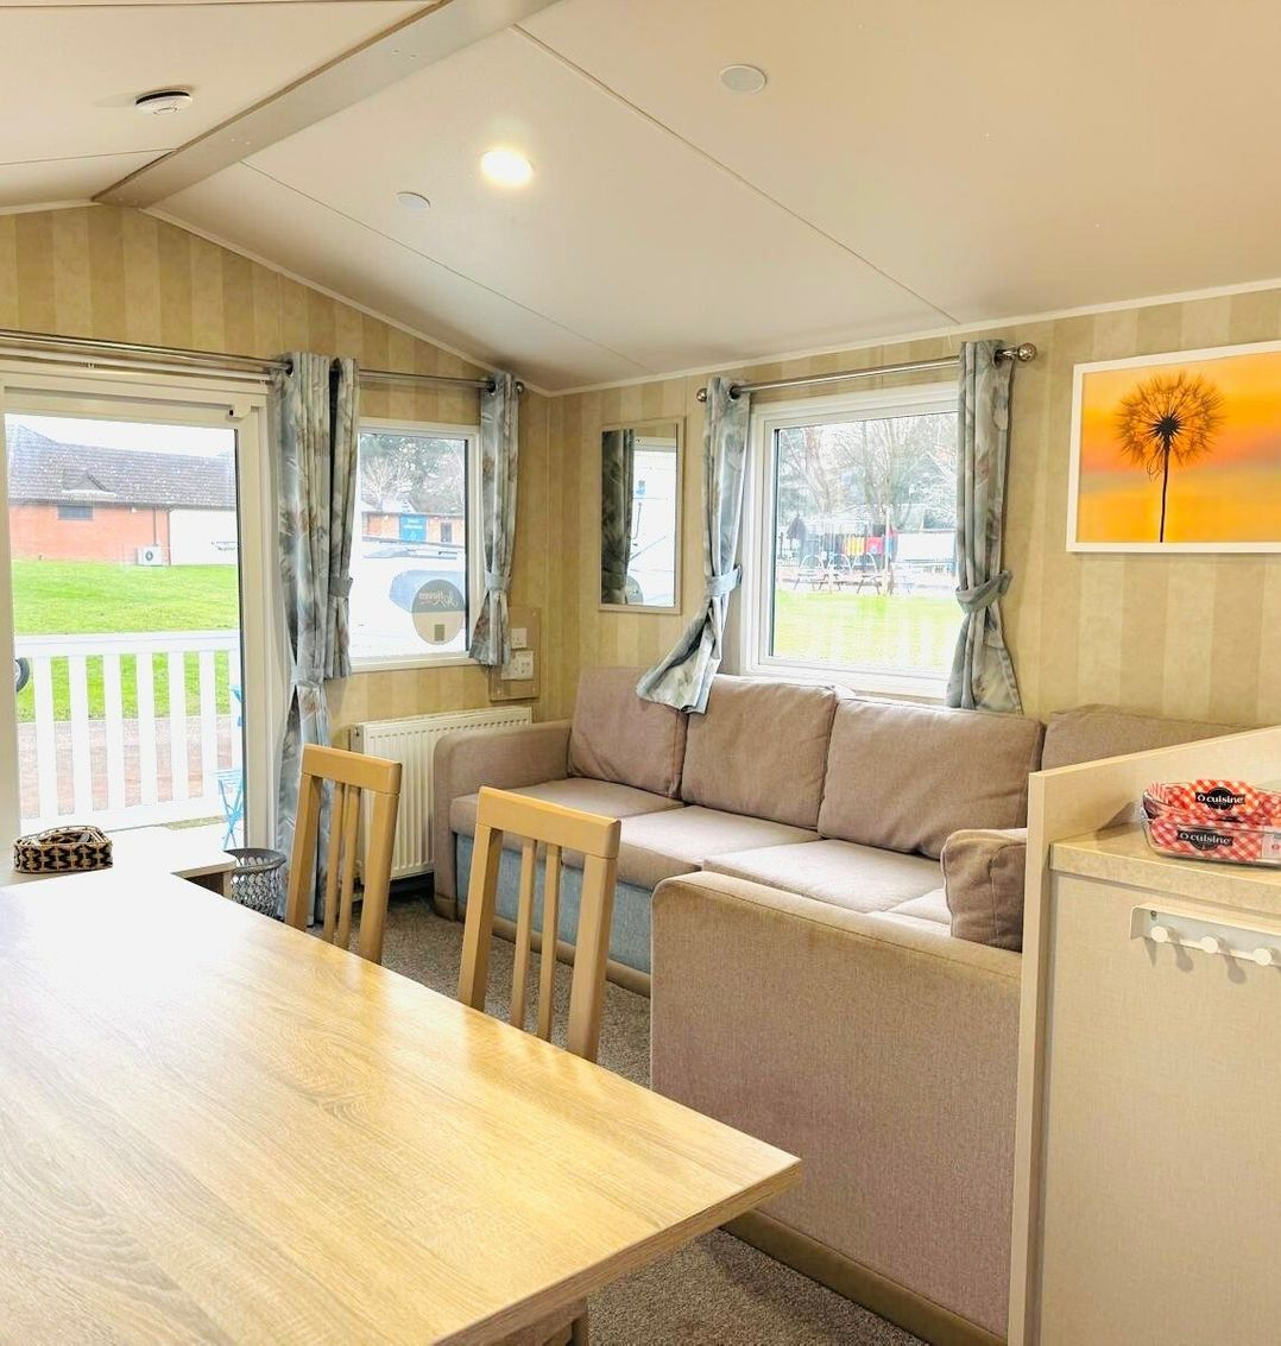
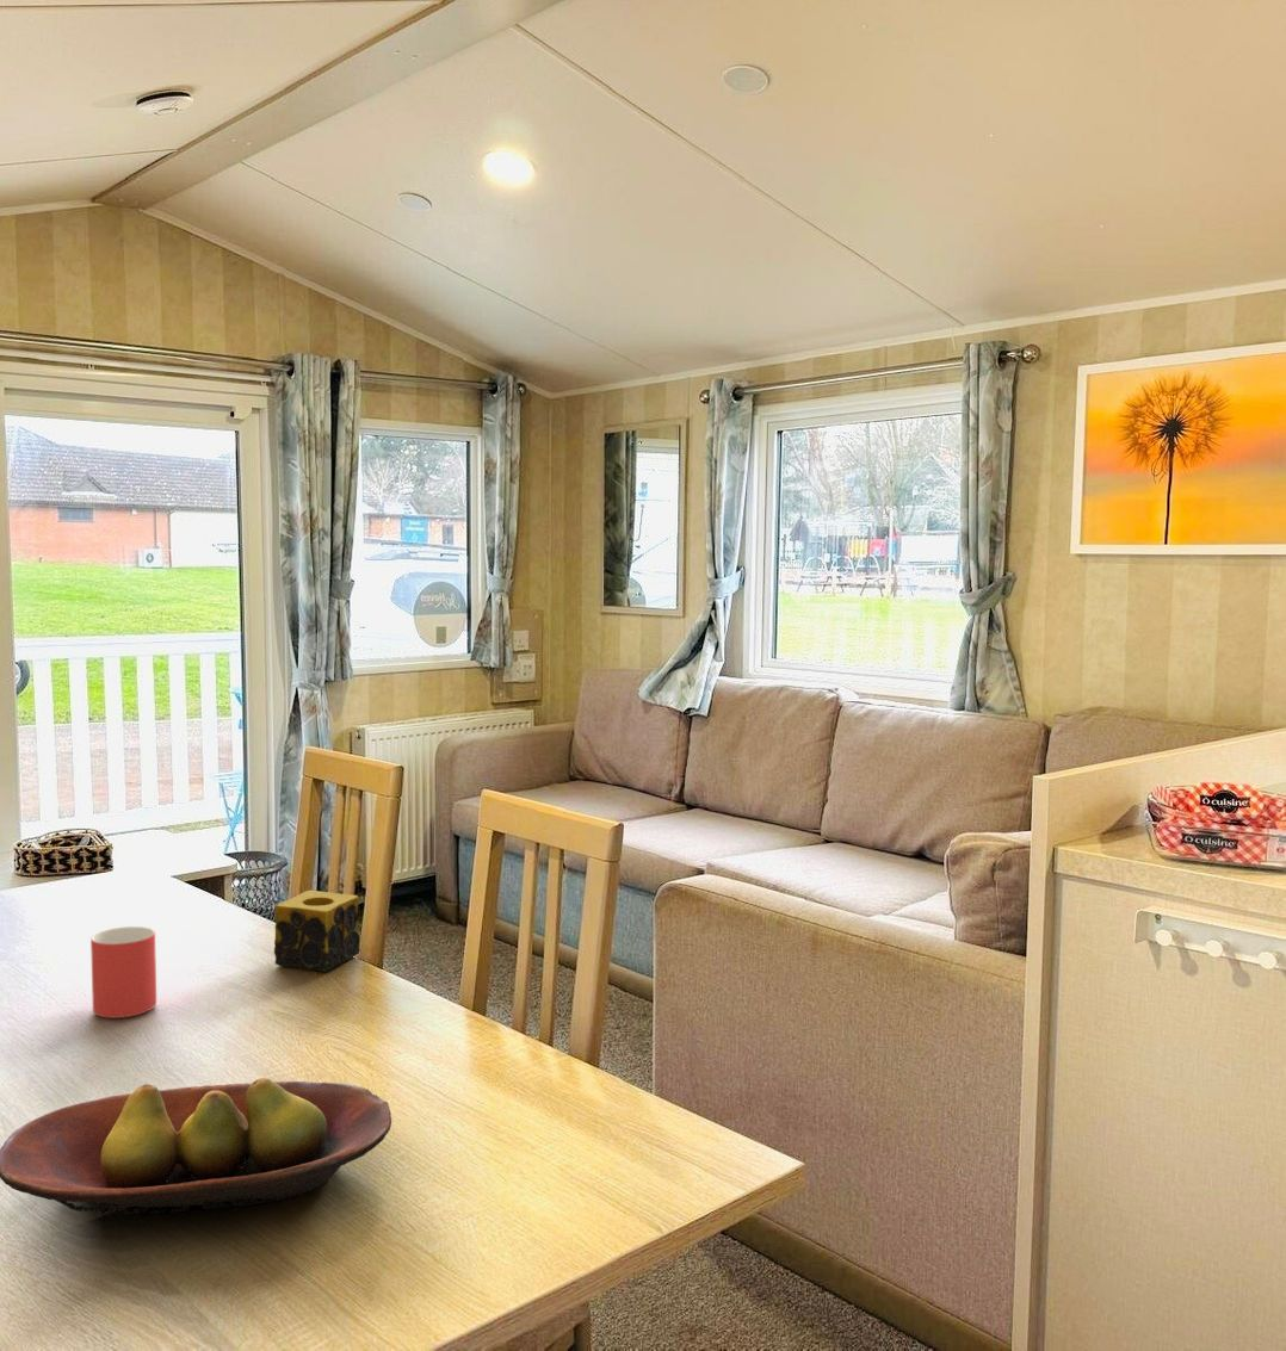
+ candle [273,889,362,972]
+ mug [89,925,158,1019]
+ fruit bowl [0,1077,392,1216]
